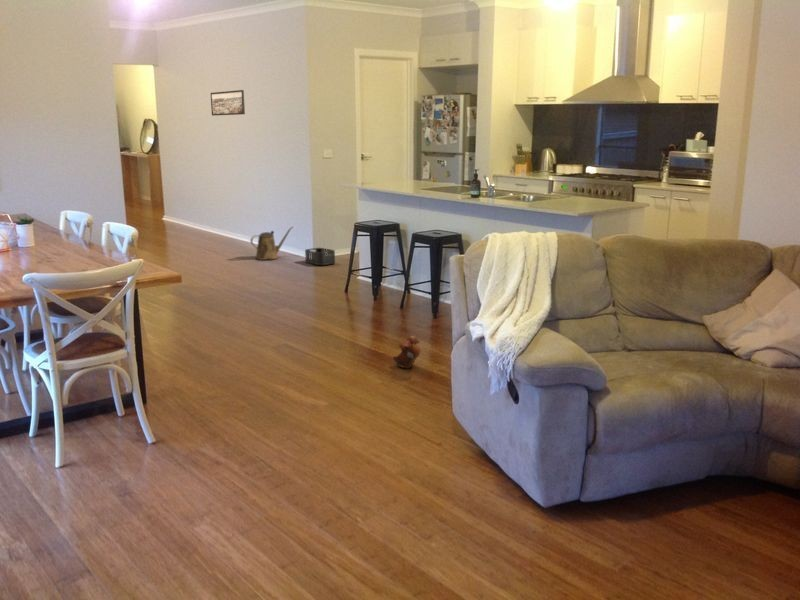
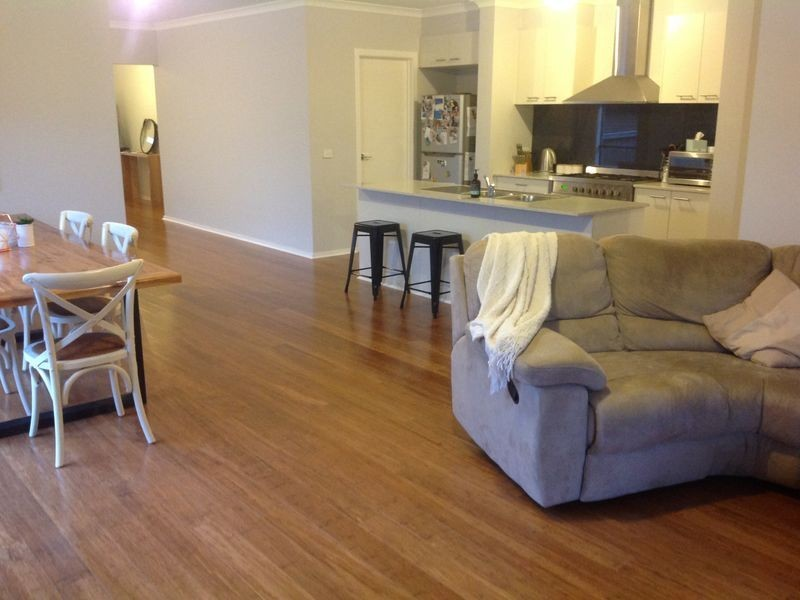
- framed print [210,89,246,117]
- storage bin [304,247,336,266]
- plush toy [392,335,421,369]
- watering can [249,226,294,261]
